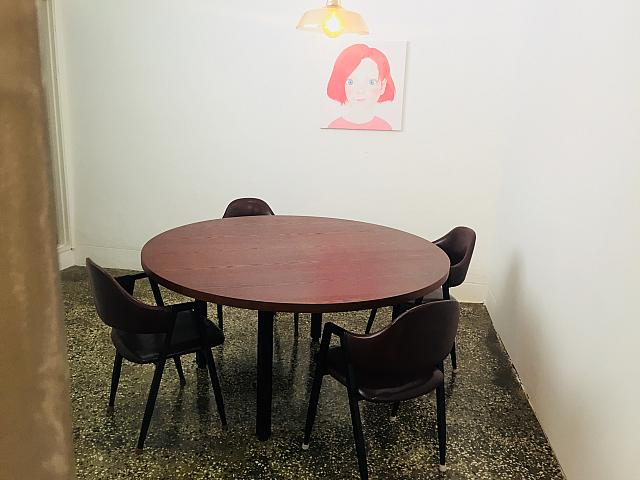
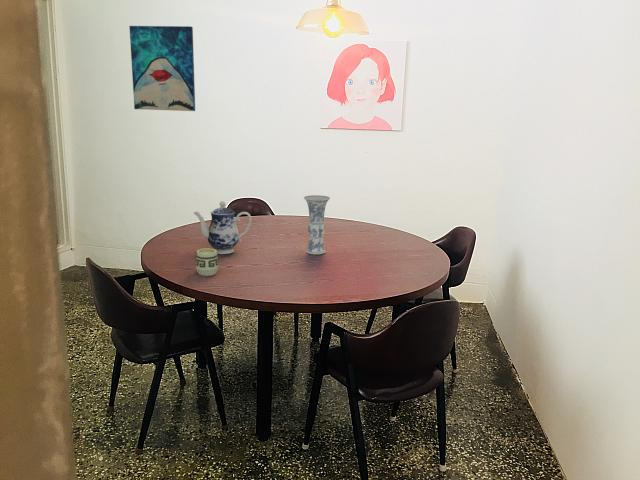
+ wall art [128,25,196,112]
+ vase [303,194,331,255]
+ cup [195,247,219,277]
+ teapot [193,200,252,255]
